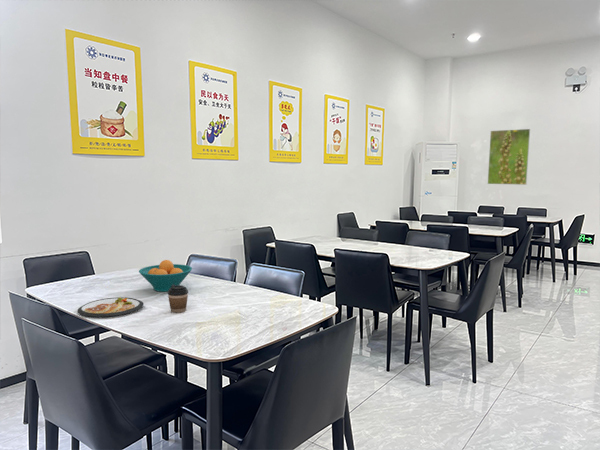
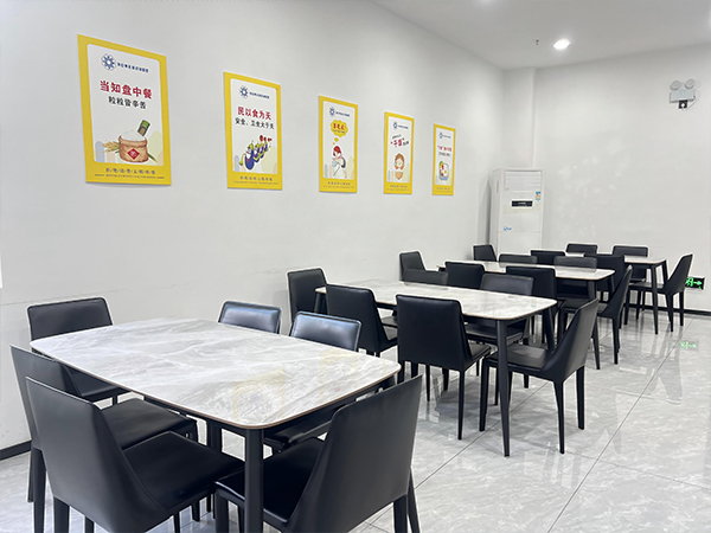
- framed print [487,128,531,186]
- coffee cup [167,284,189,314]
- dish [76,296,145,319]
- fruit bowl [138,259,193,293]
